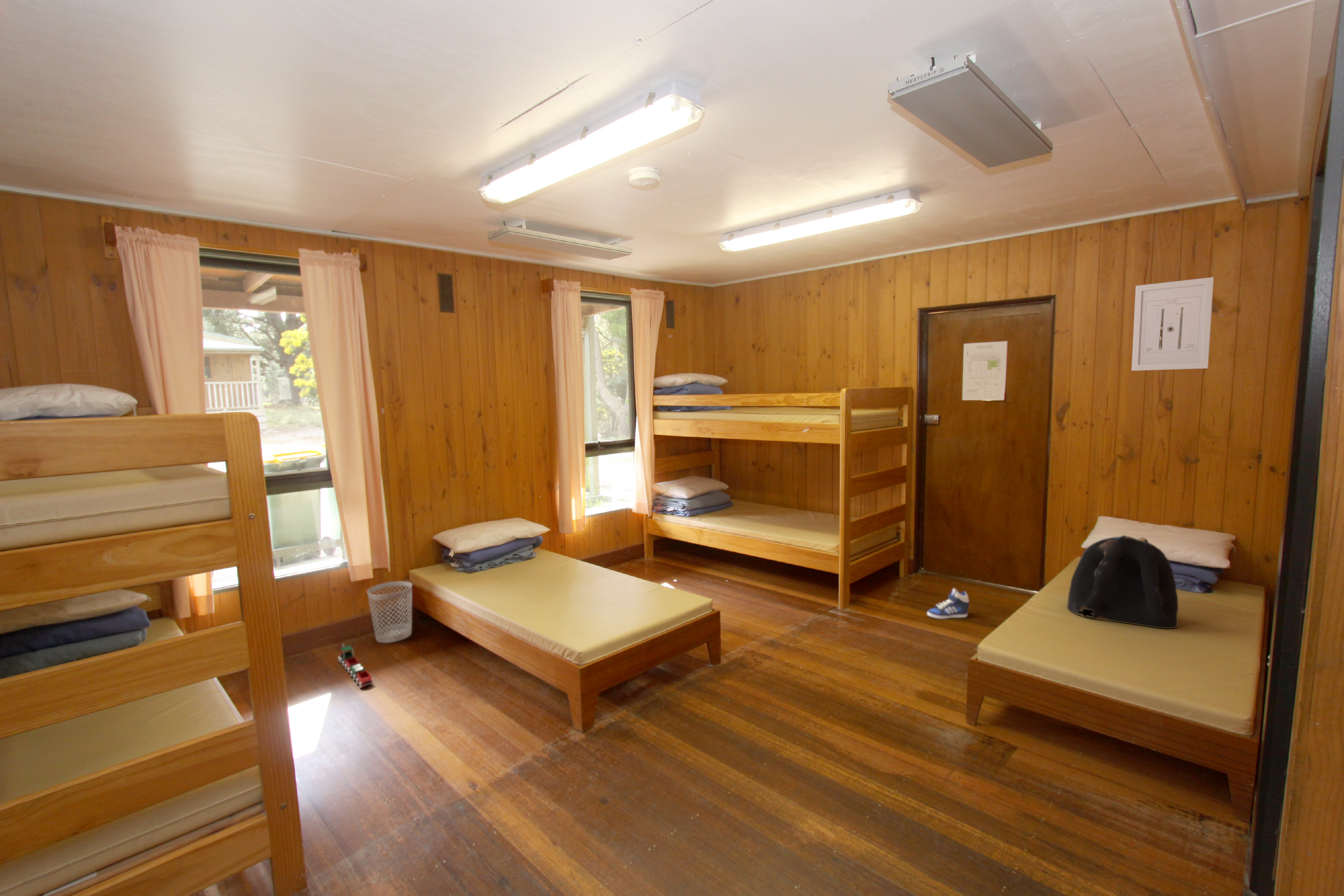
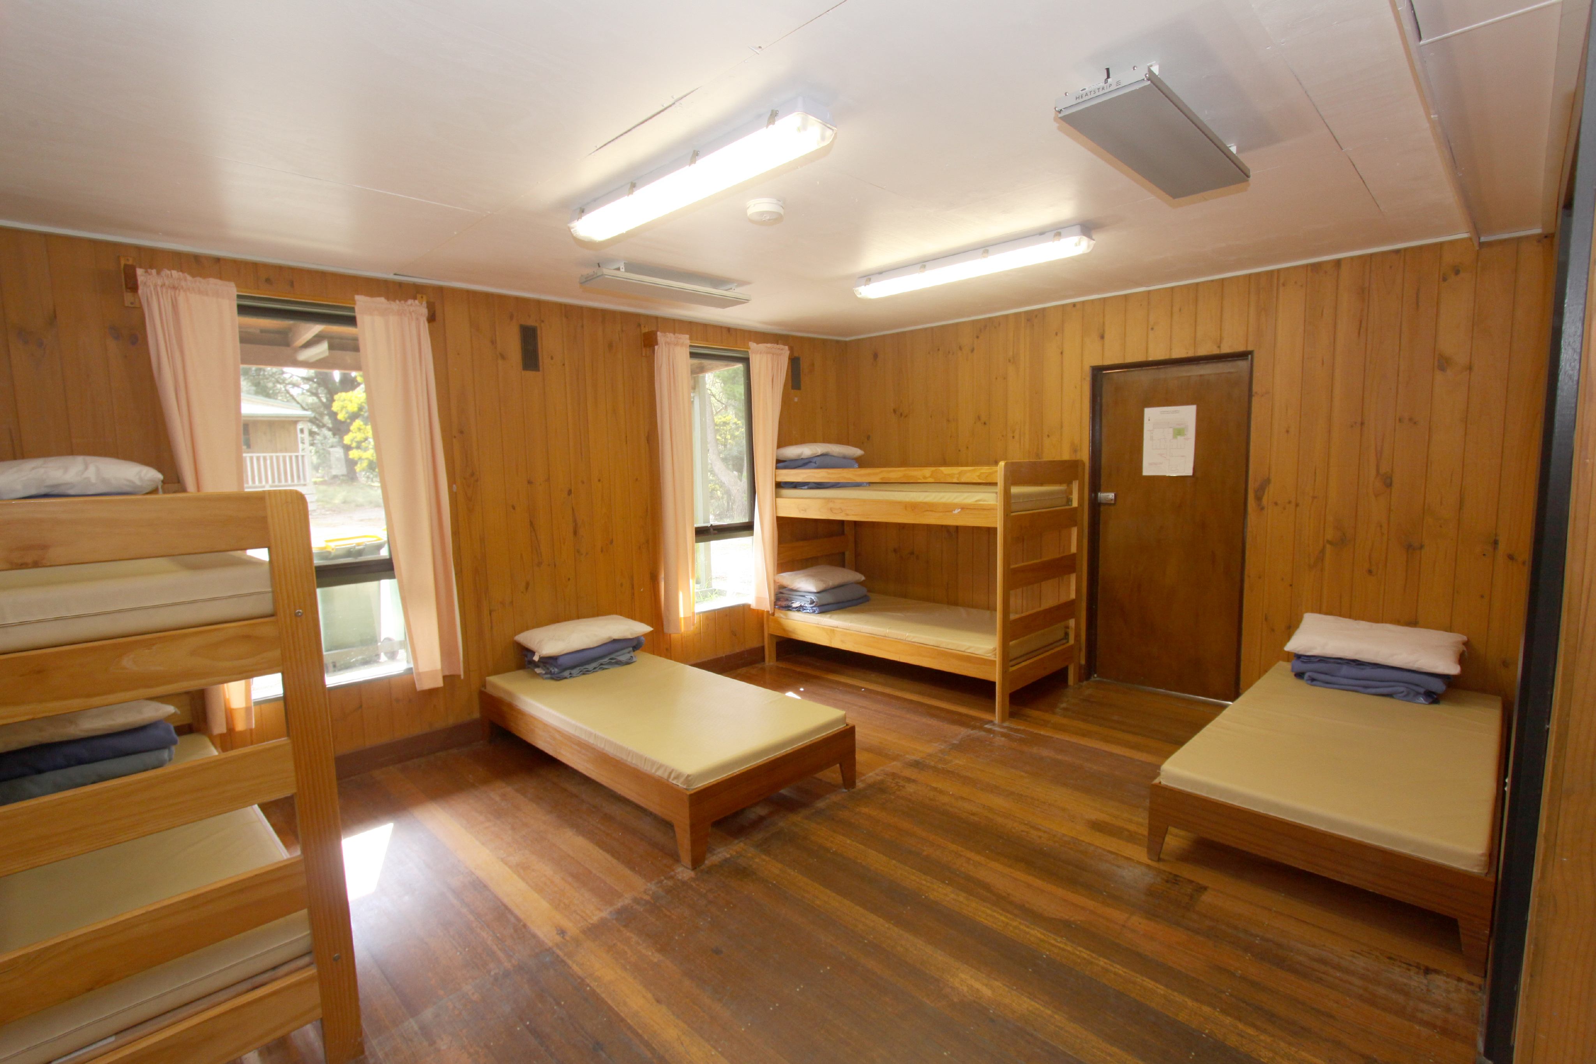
- wastebasket [367,581,412,643]
- backpack [1067,535,1179,629]
- wall art [1131,277,1214,371]
- sneaker [927,588,969,619]
- toy train [338,643,373,688]
